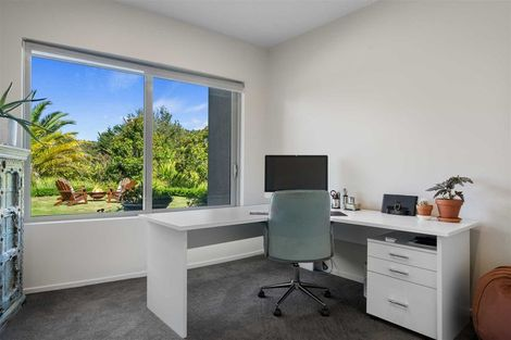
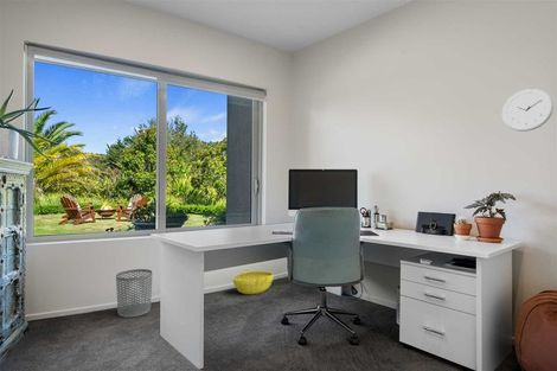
+ waste bin [115,268,153,319]
+ wall clock [501,88,555,133]
+ basket [232,268,275,295]
